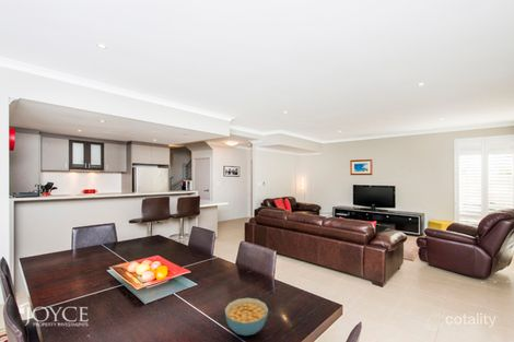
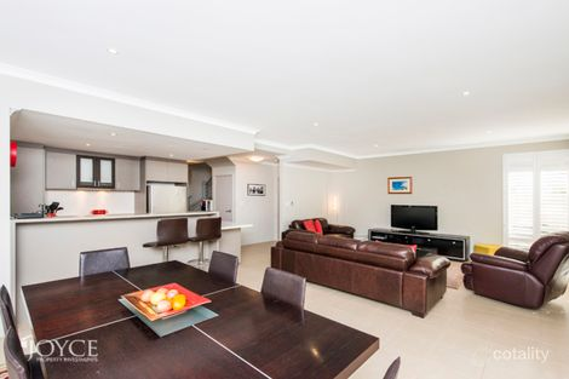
- cereal bowl [224,297,269,337]
